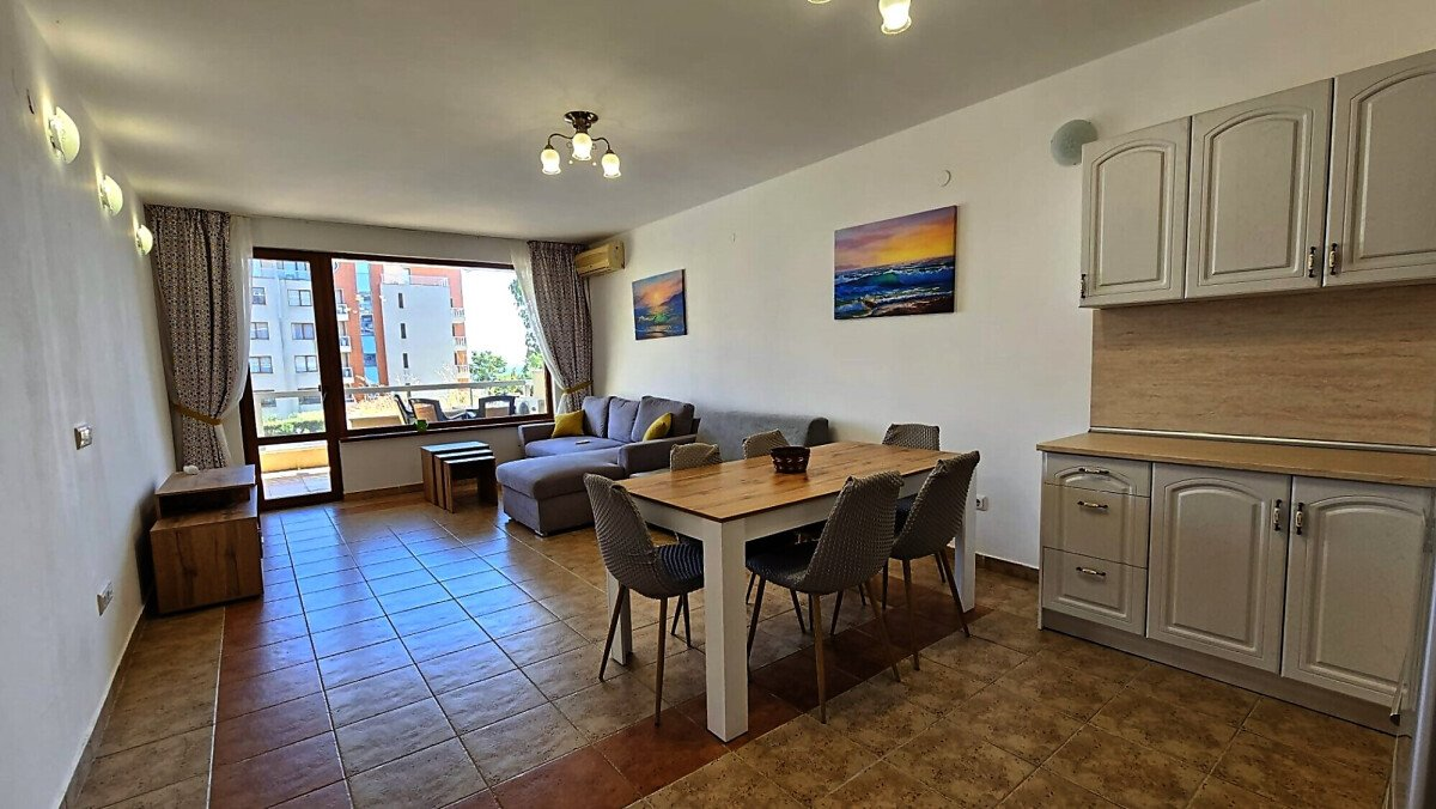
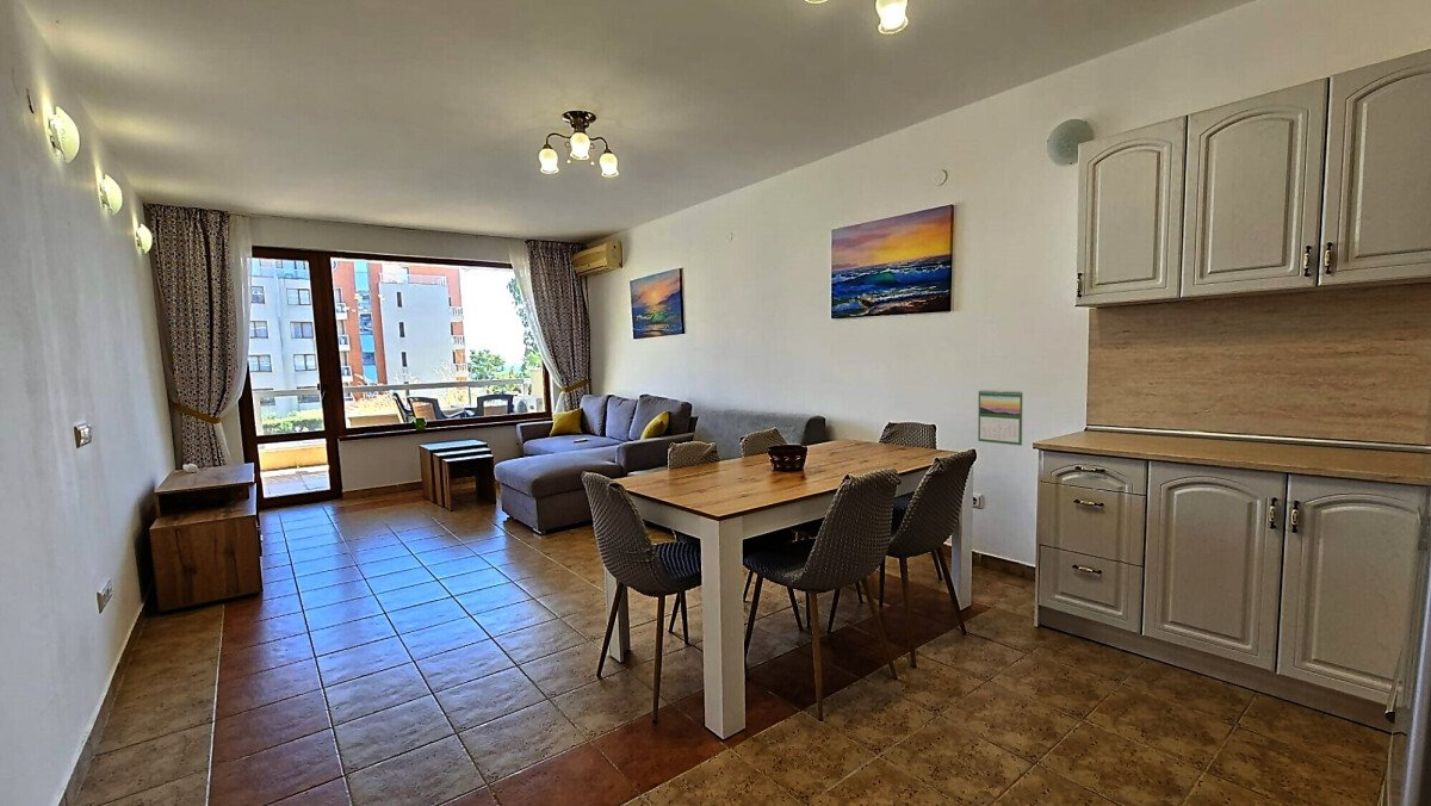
+ calendar [977,389,1024,447]
